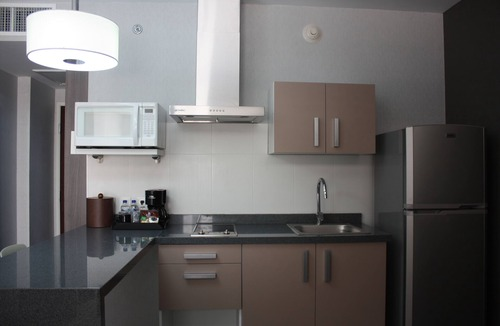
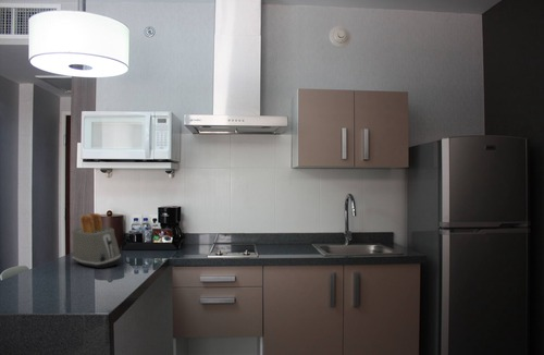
+ toaster [71,212,122,270]
